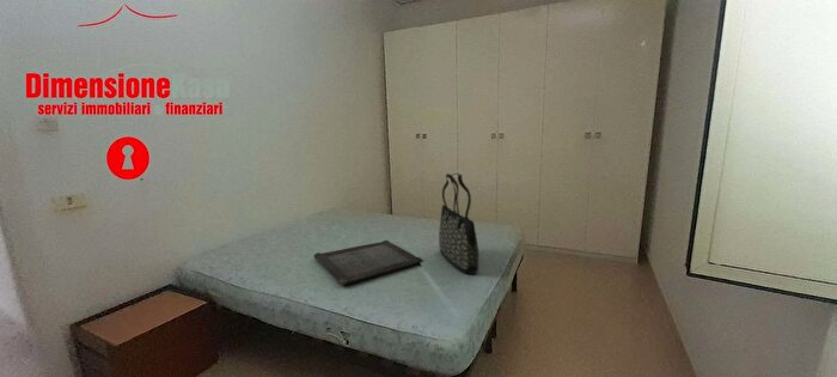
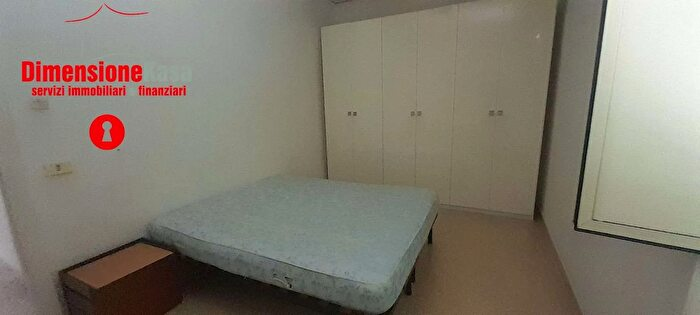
- tote bag [438,172,479,275]
- serving tray [313,239,423,287]
